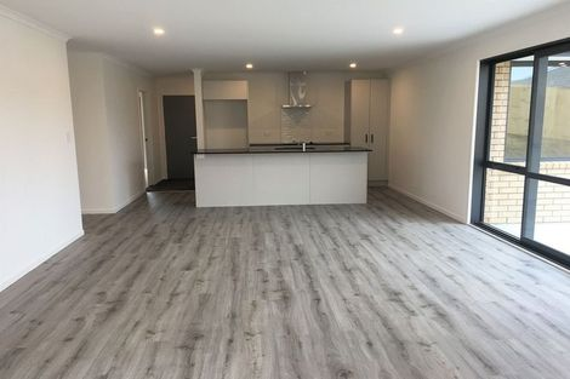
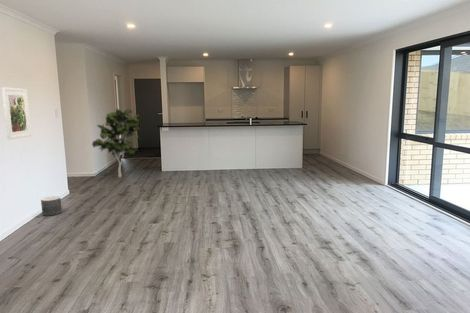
+ indoor plant [91,108,141,178]
+ planter [40,195,63,217]
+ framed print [1,86,32,141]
